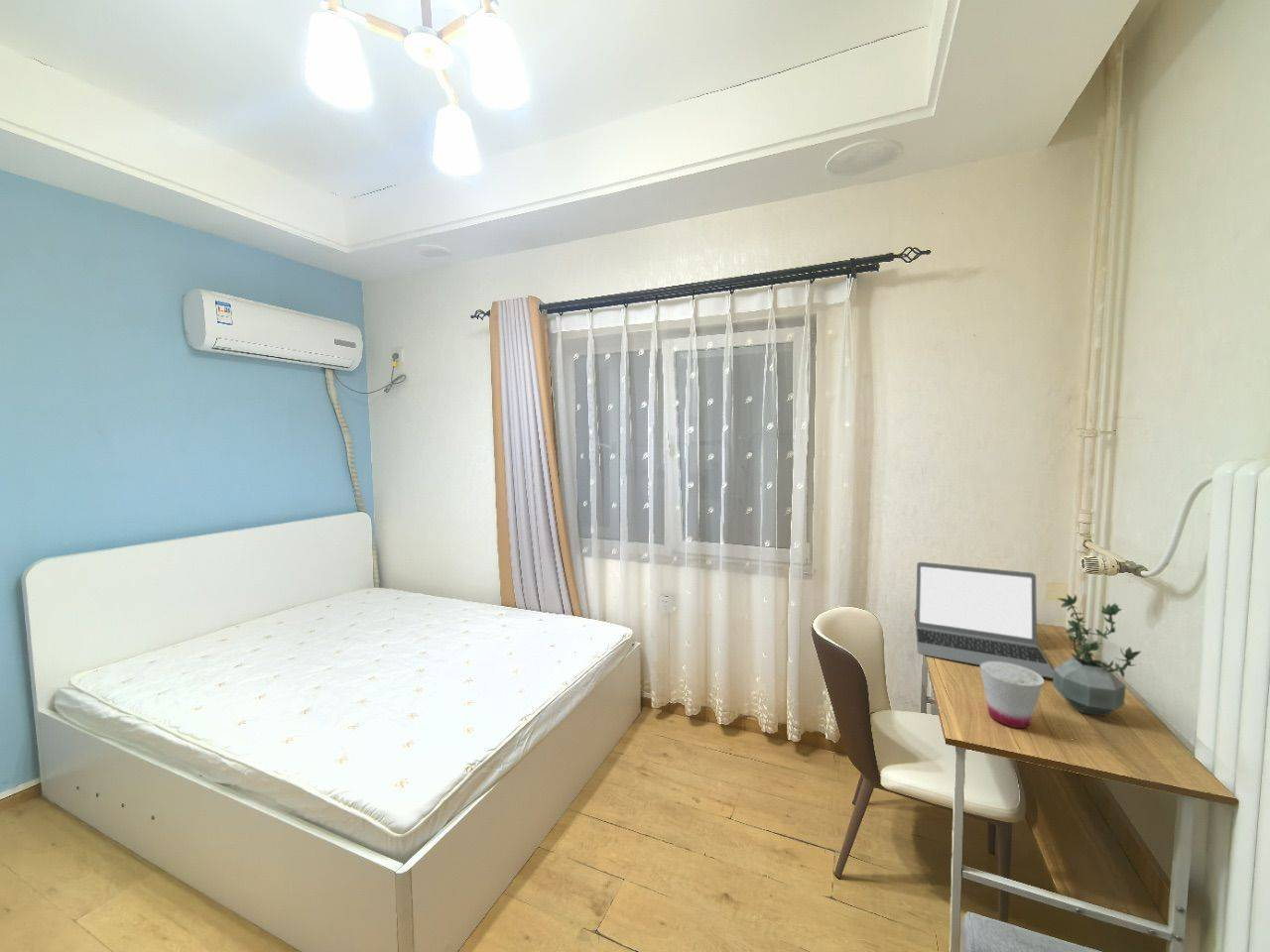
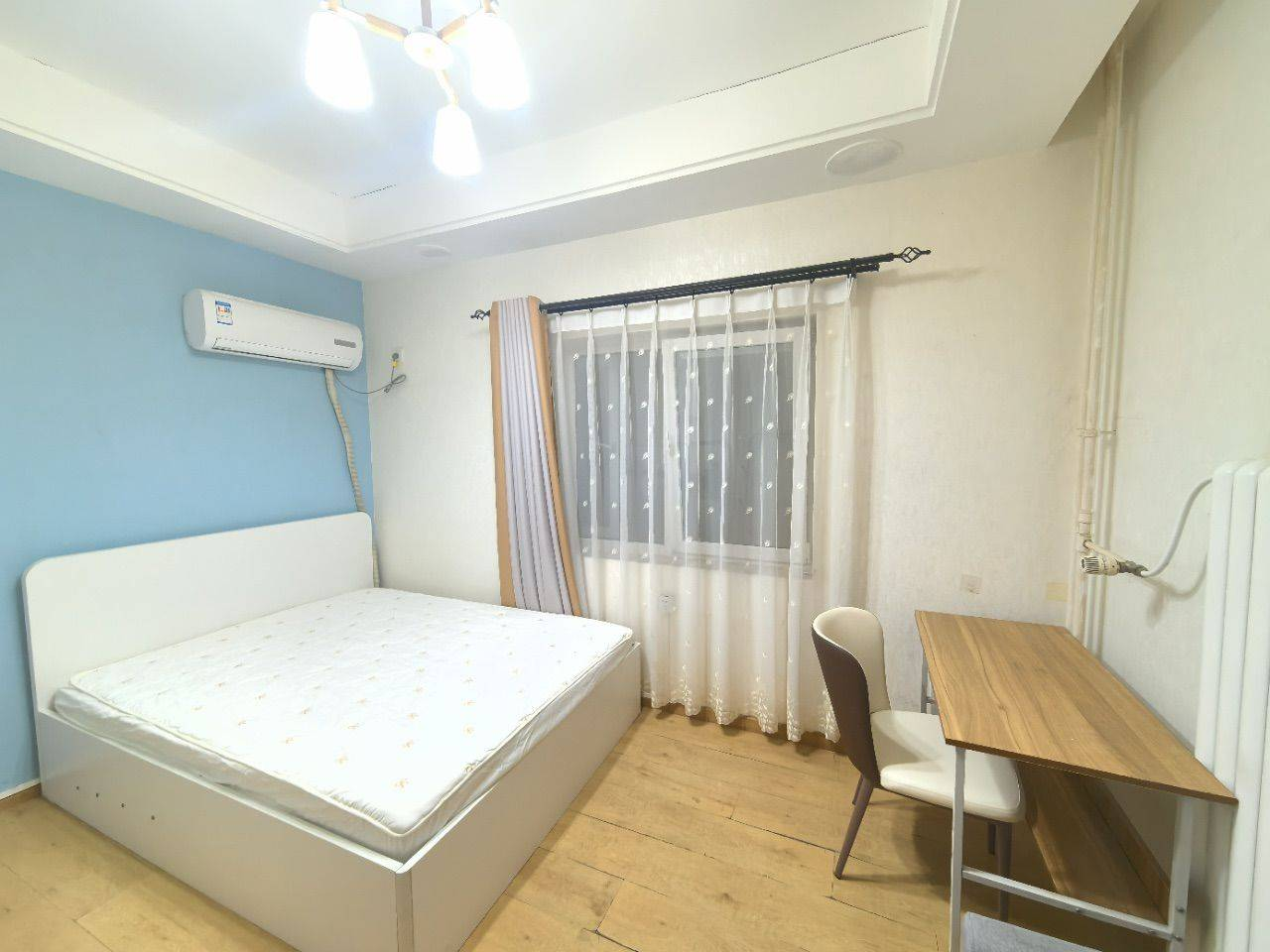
- laptop [915,561,1054,679]
- cup [978,661,1045,729]
- potted plant [1052,594,1142,717]
